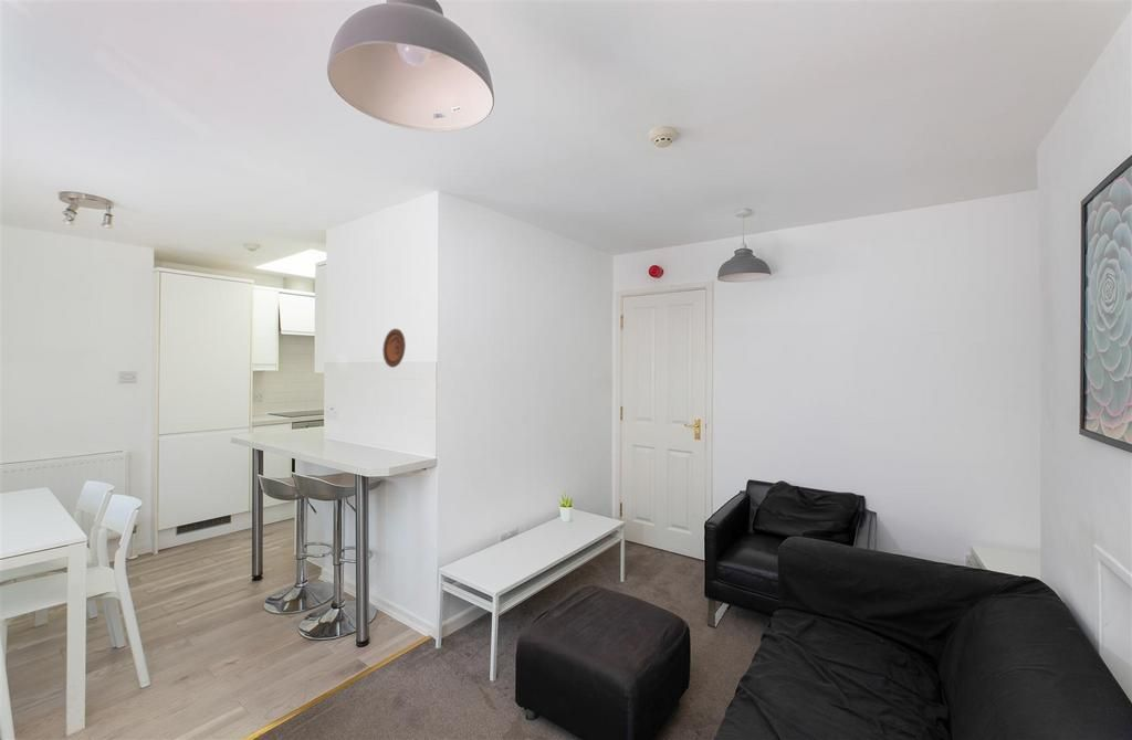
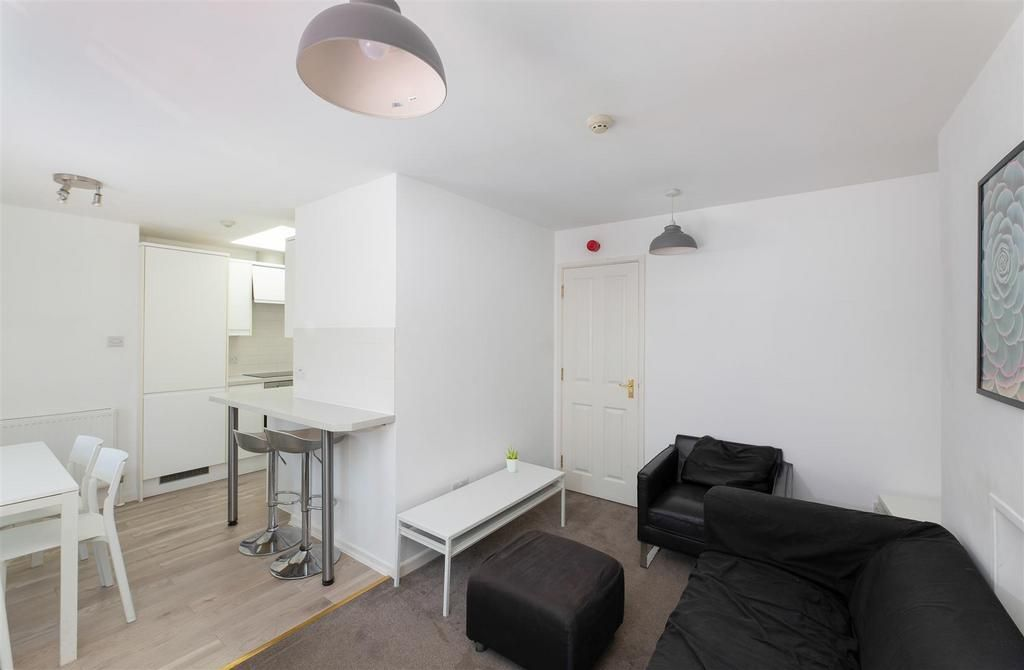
- decorative plate [381,328,407,369]
